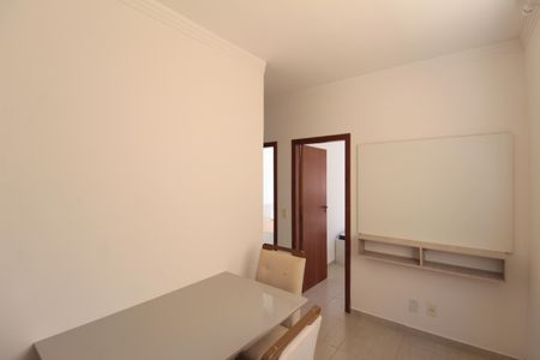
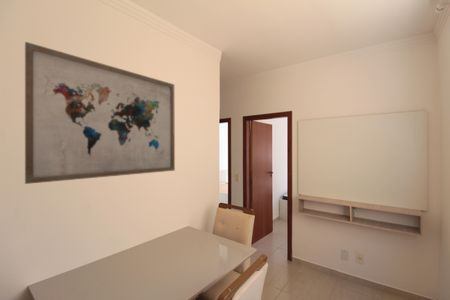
+ wall art [24,41,176,185]
